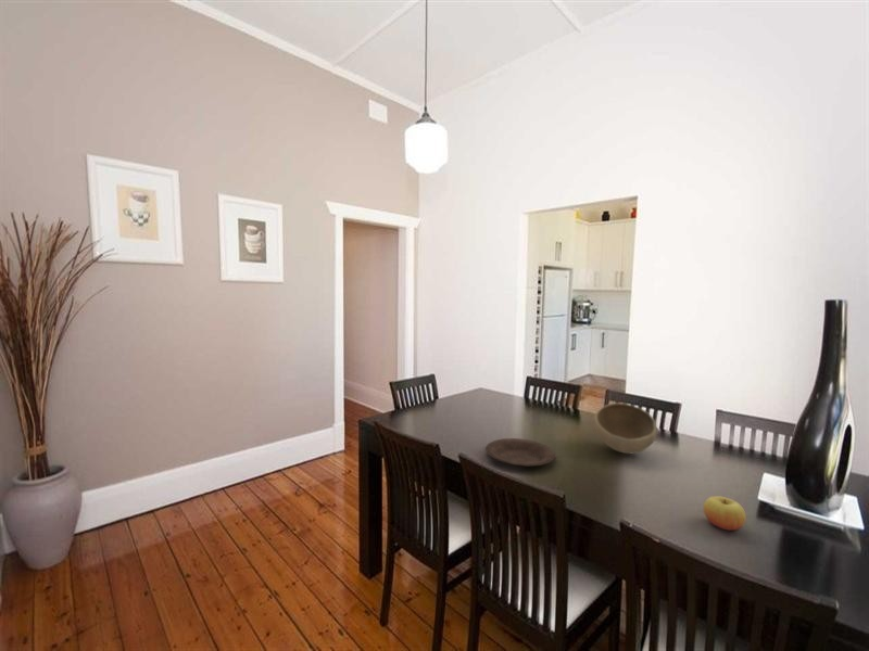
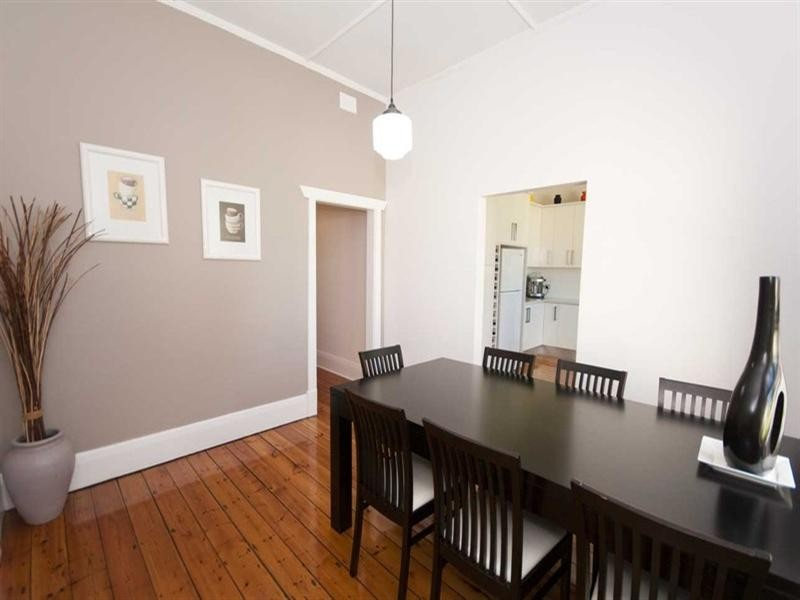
- plate [484,437,557,468]
- bowl [593,401,658,455]
- apple [703,495,747,532]
